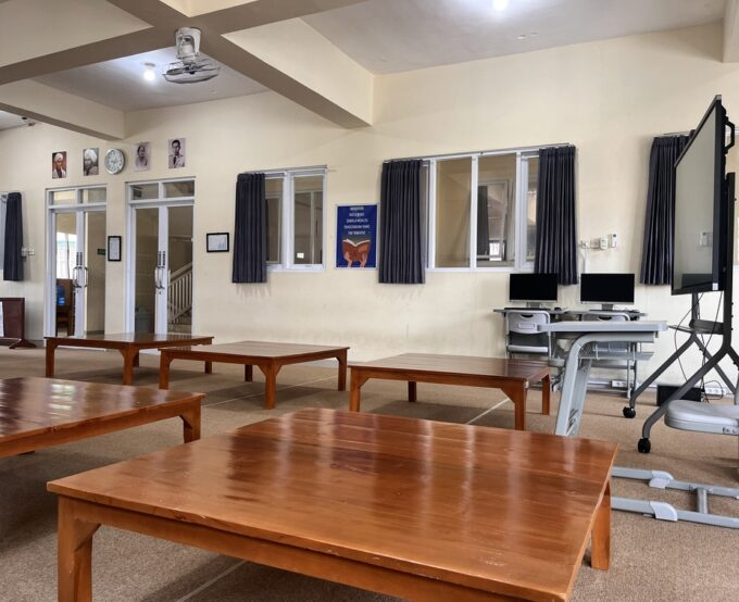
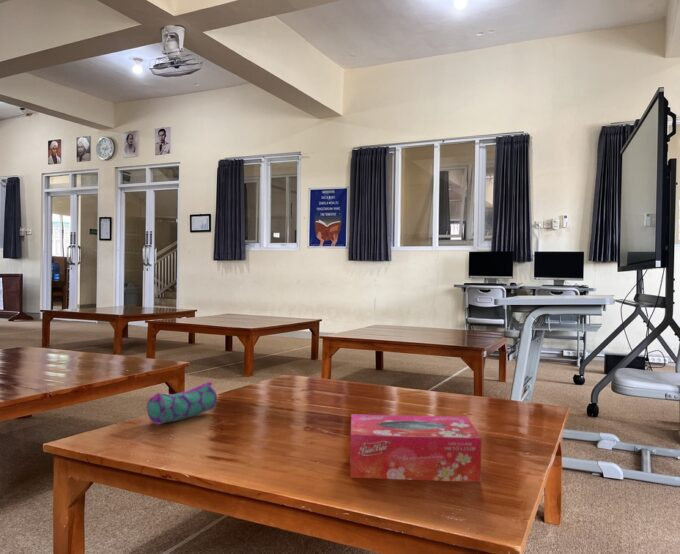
+ tissue box [349,413,483,483]
+ pencil case [146,381,218,426]
